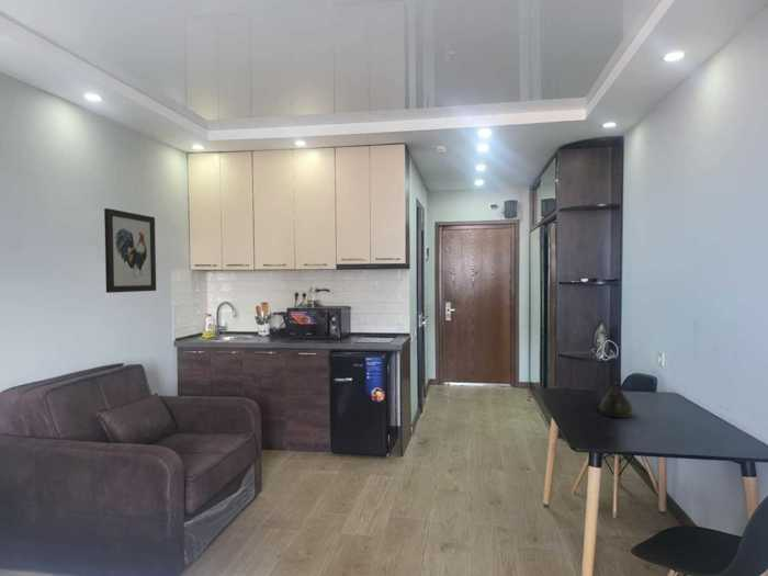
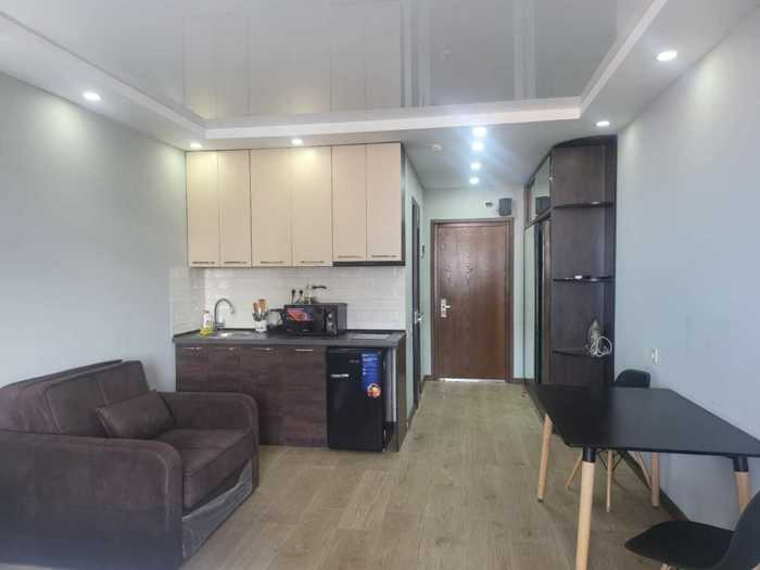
- wall art [103,207,157,294]
- teapot [598,381,634,419]
